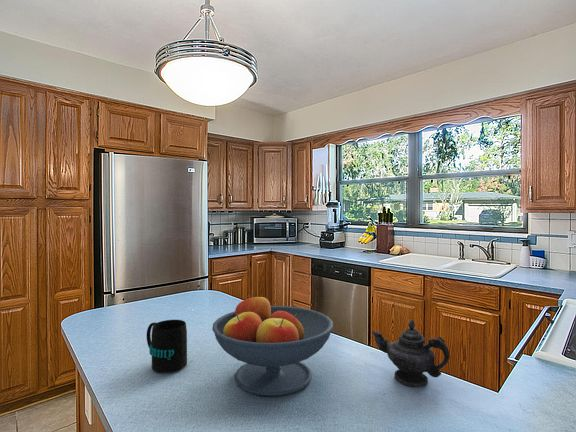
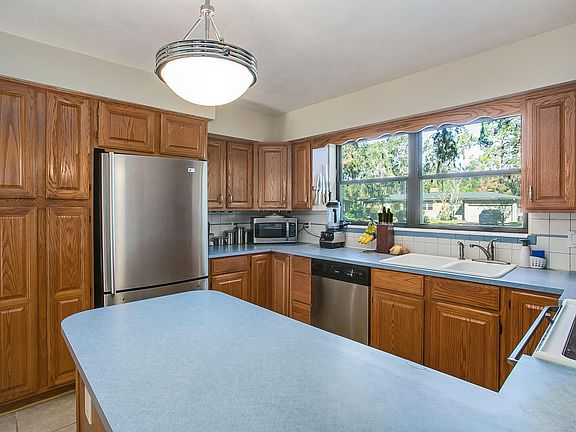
- teapot [371,318,451,388]
- mug [146,319,188,374]
- fruit bowl [211,294,334,397]
